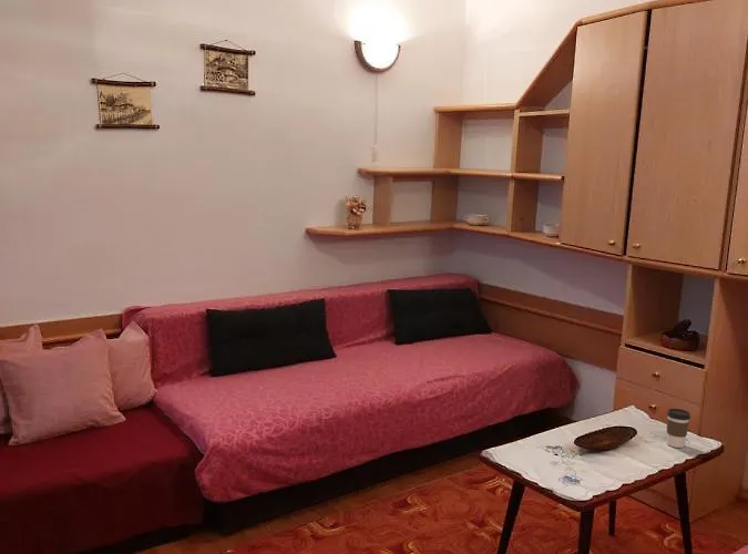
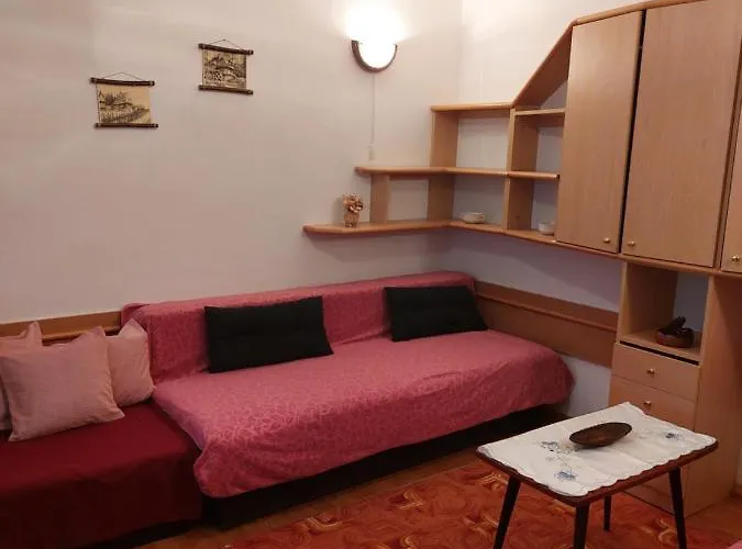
- coffee cup [666,408,691,449]
